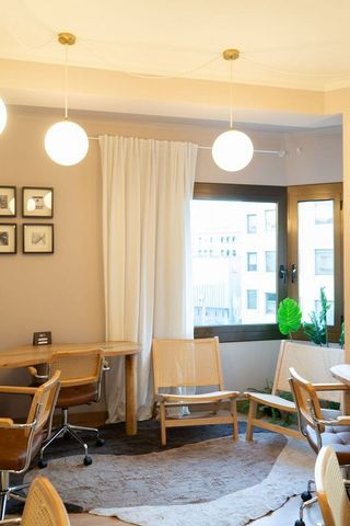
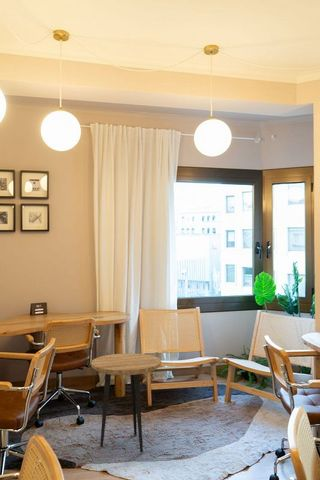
+ side table [90,352,162,454]
